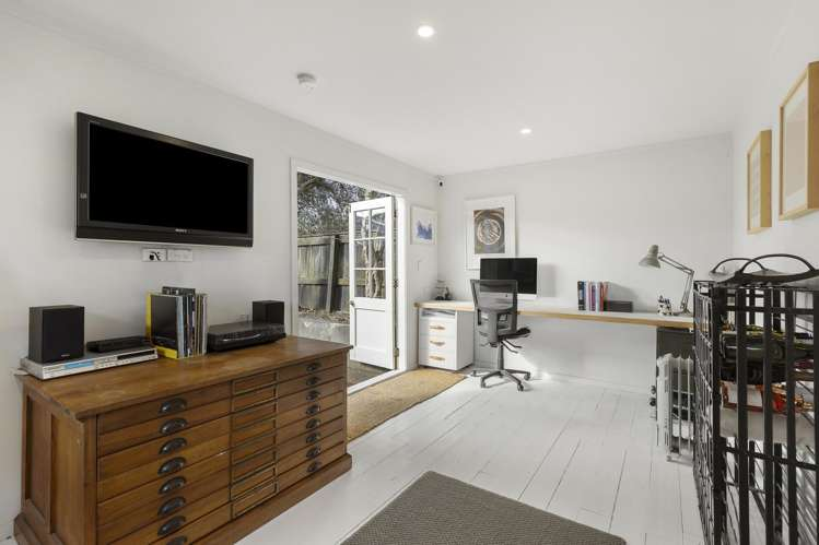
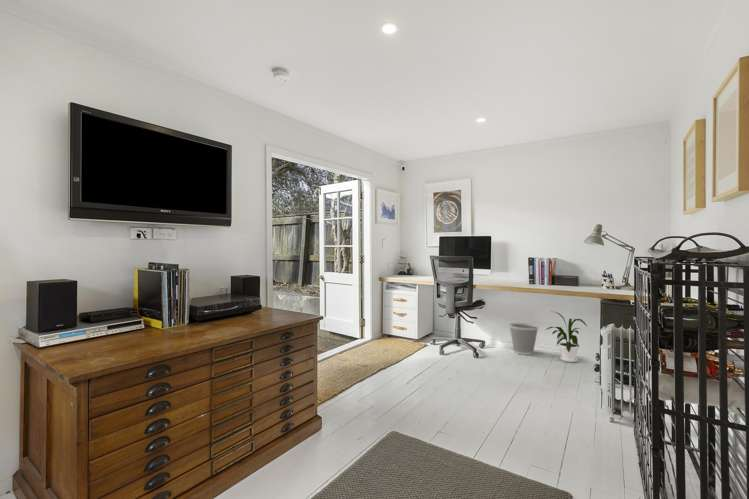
+ house plant [544,310,588,363]
+ wastebasket [508,322,540,356]
